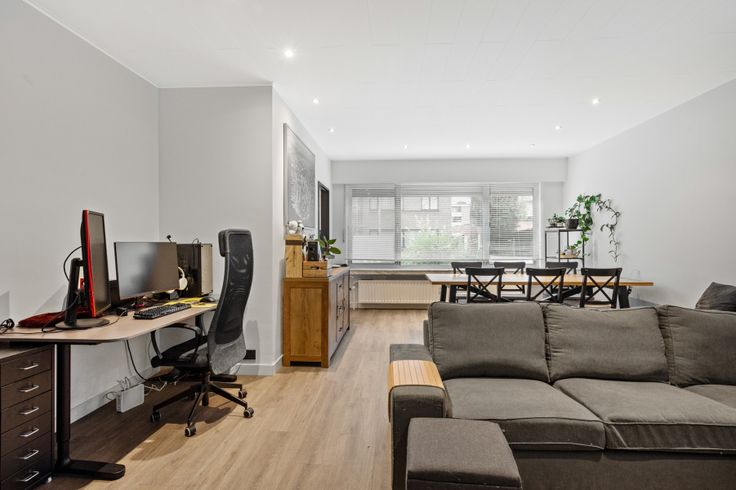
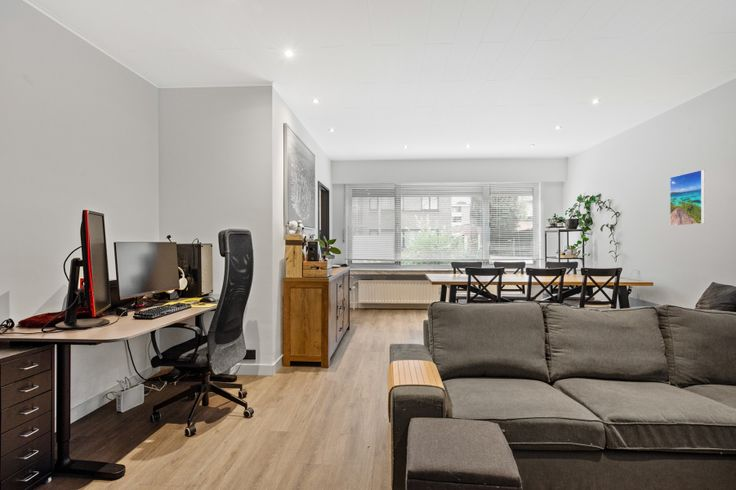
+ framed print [669,169,706,227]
